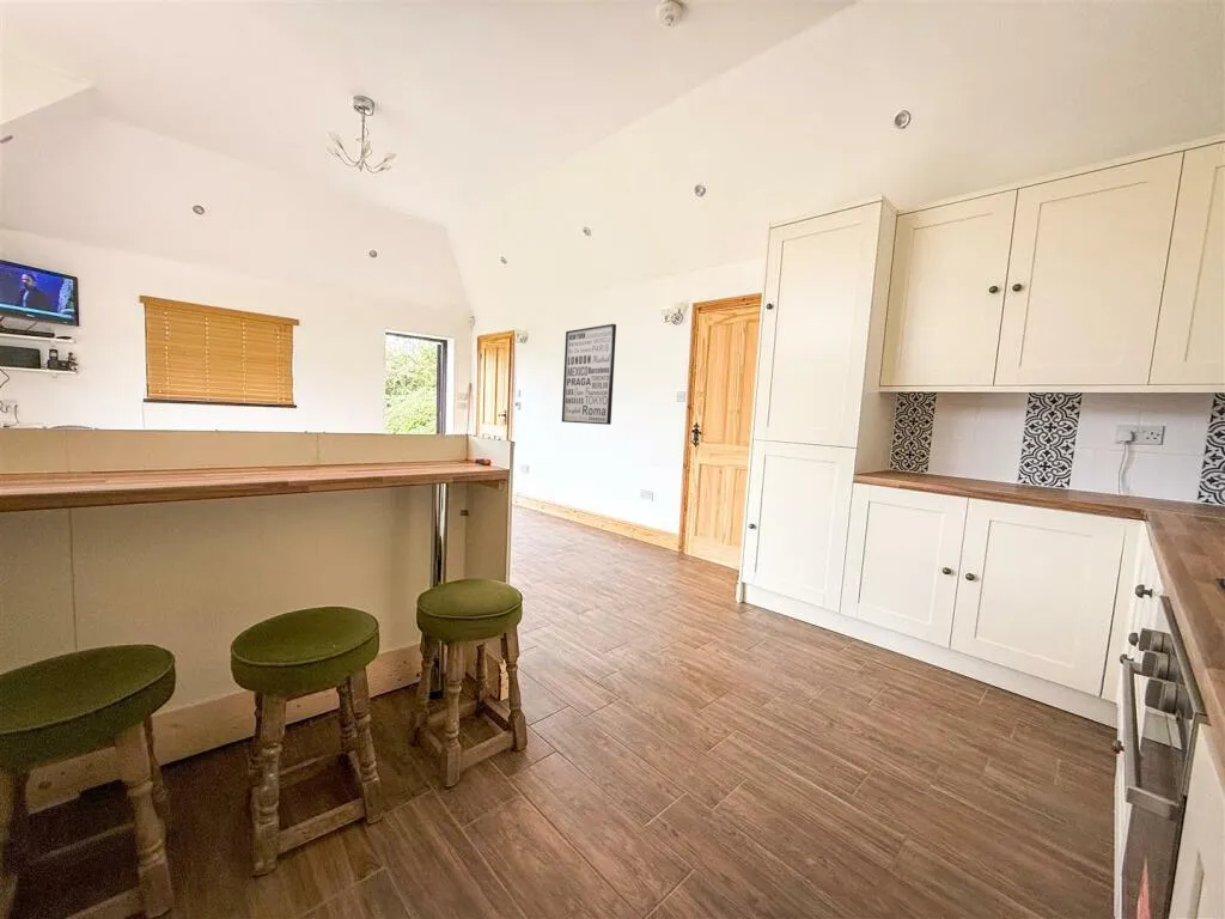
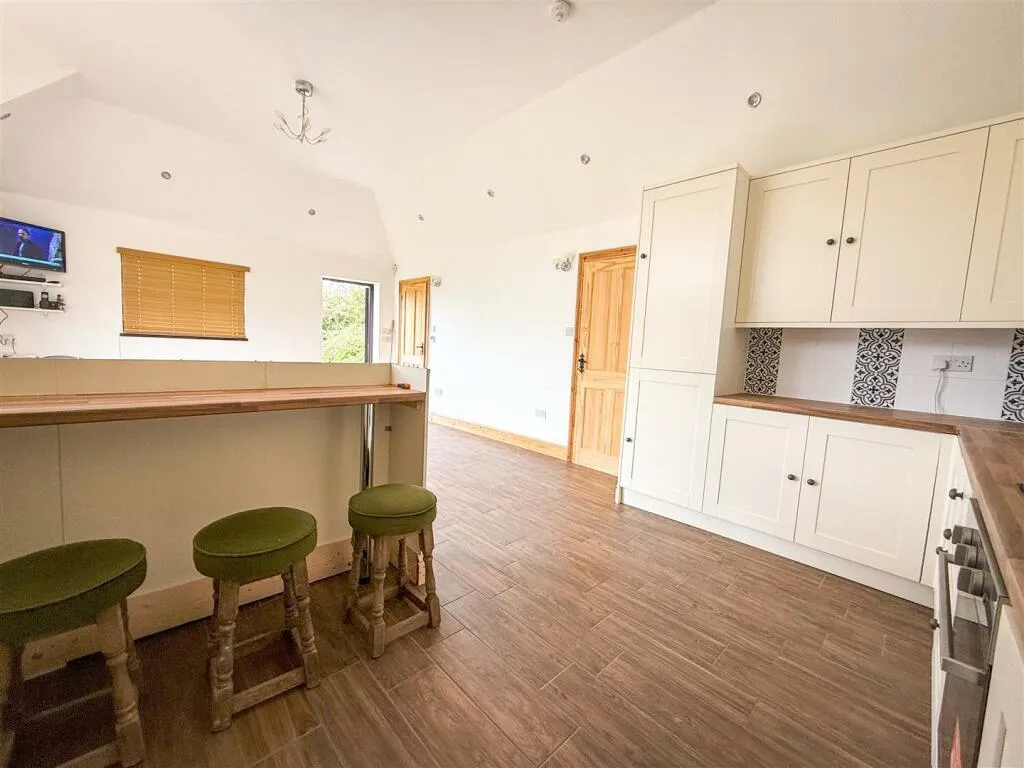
- wall art [561,323,617,426]
